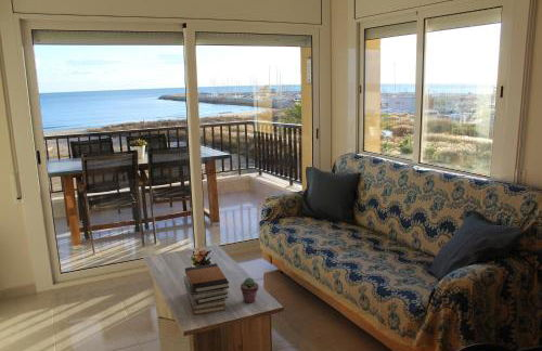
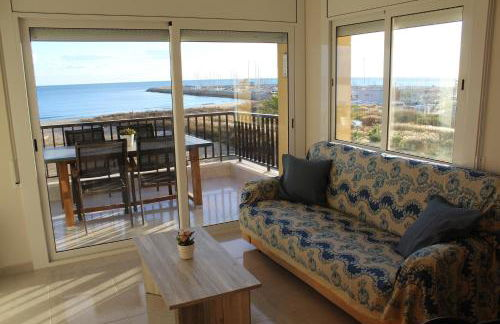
- book stack [182,262,230,316]
- potted succulent [240,276,259,304]
